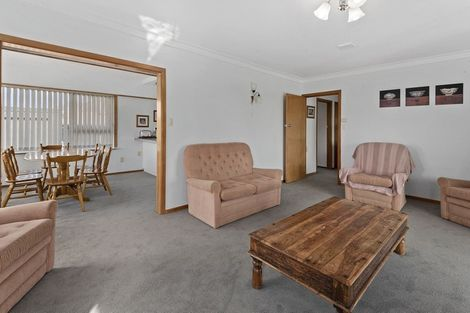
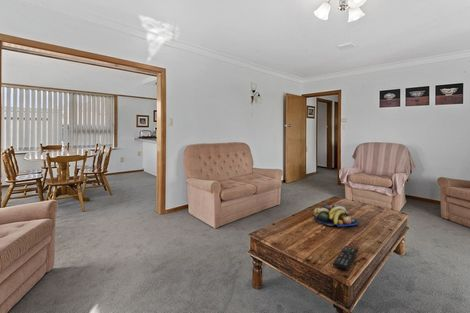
+ remote control [332,245,359,271]
+ fruit bowl [313,203,359,227]
